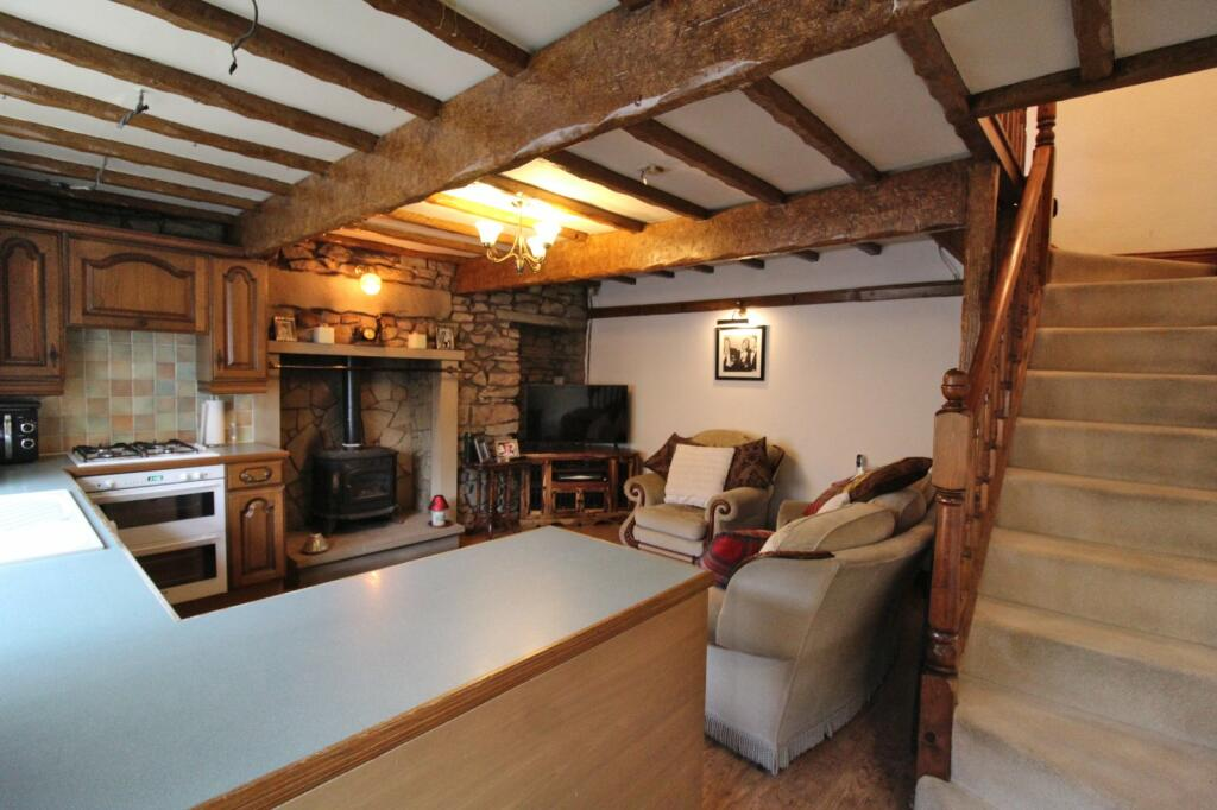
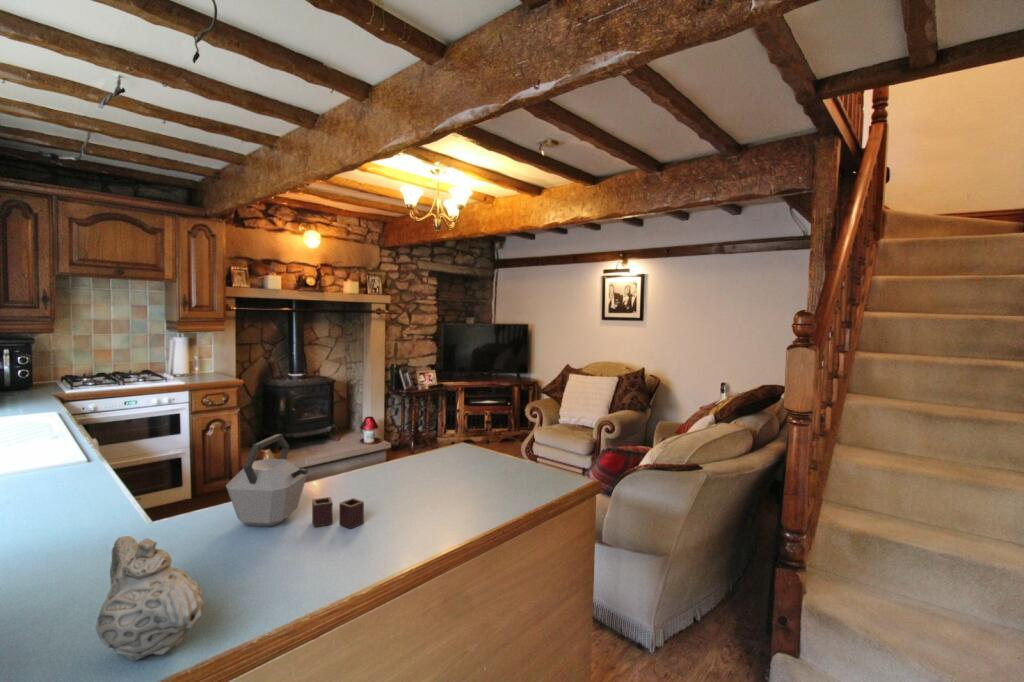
+ teapot [95,535,205,662]
+ kettle [225,433,365,530]
